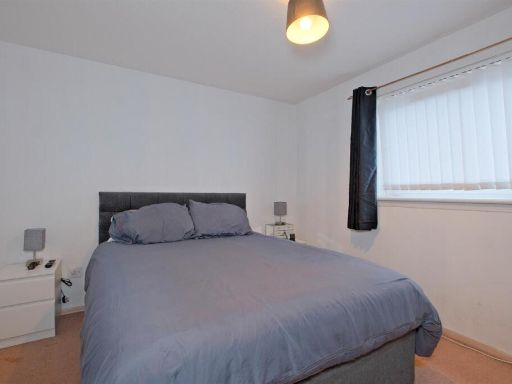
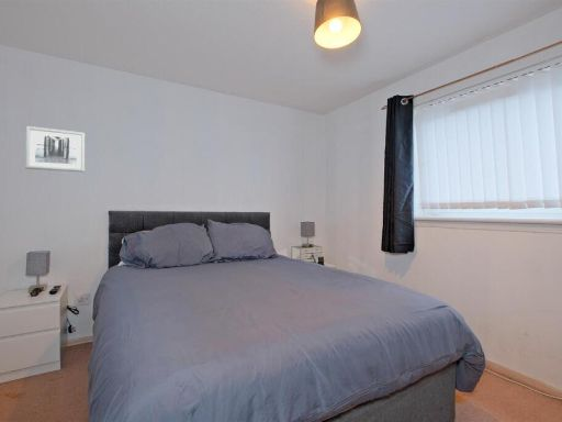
+ wall art [24,125,86,173]
